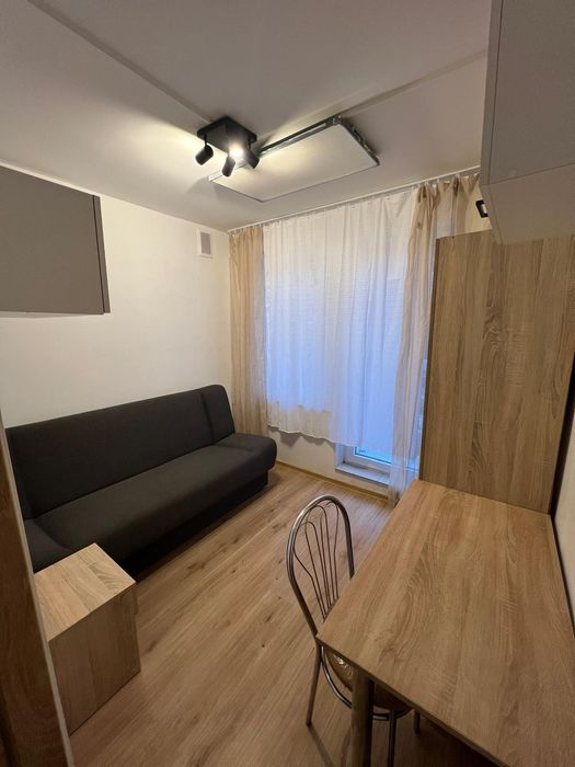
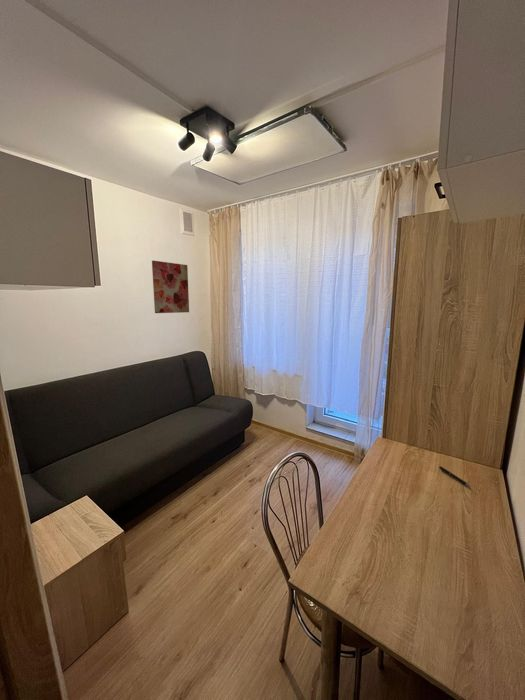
+ pen [438,465,470,487]
+ wall art [151,260,190,314]
